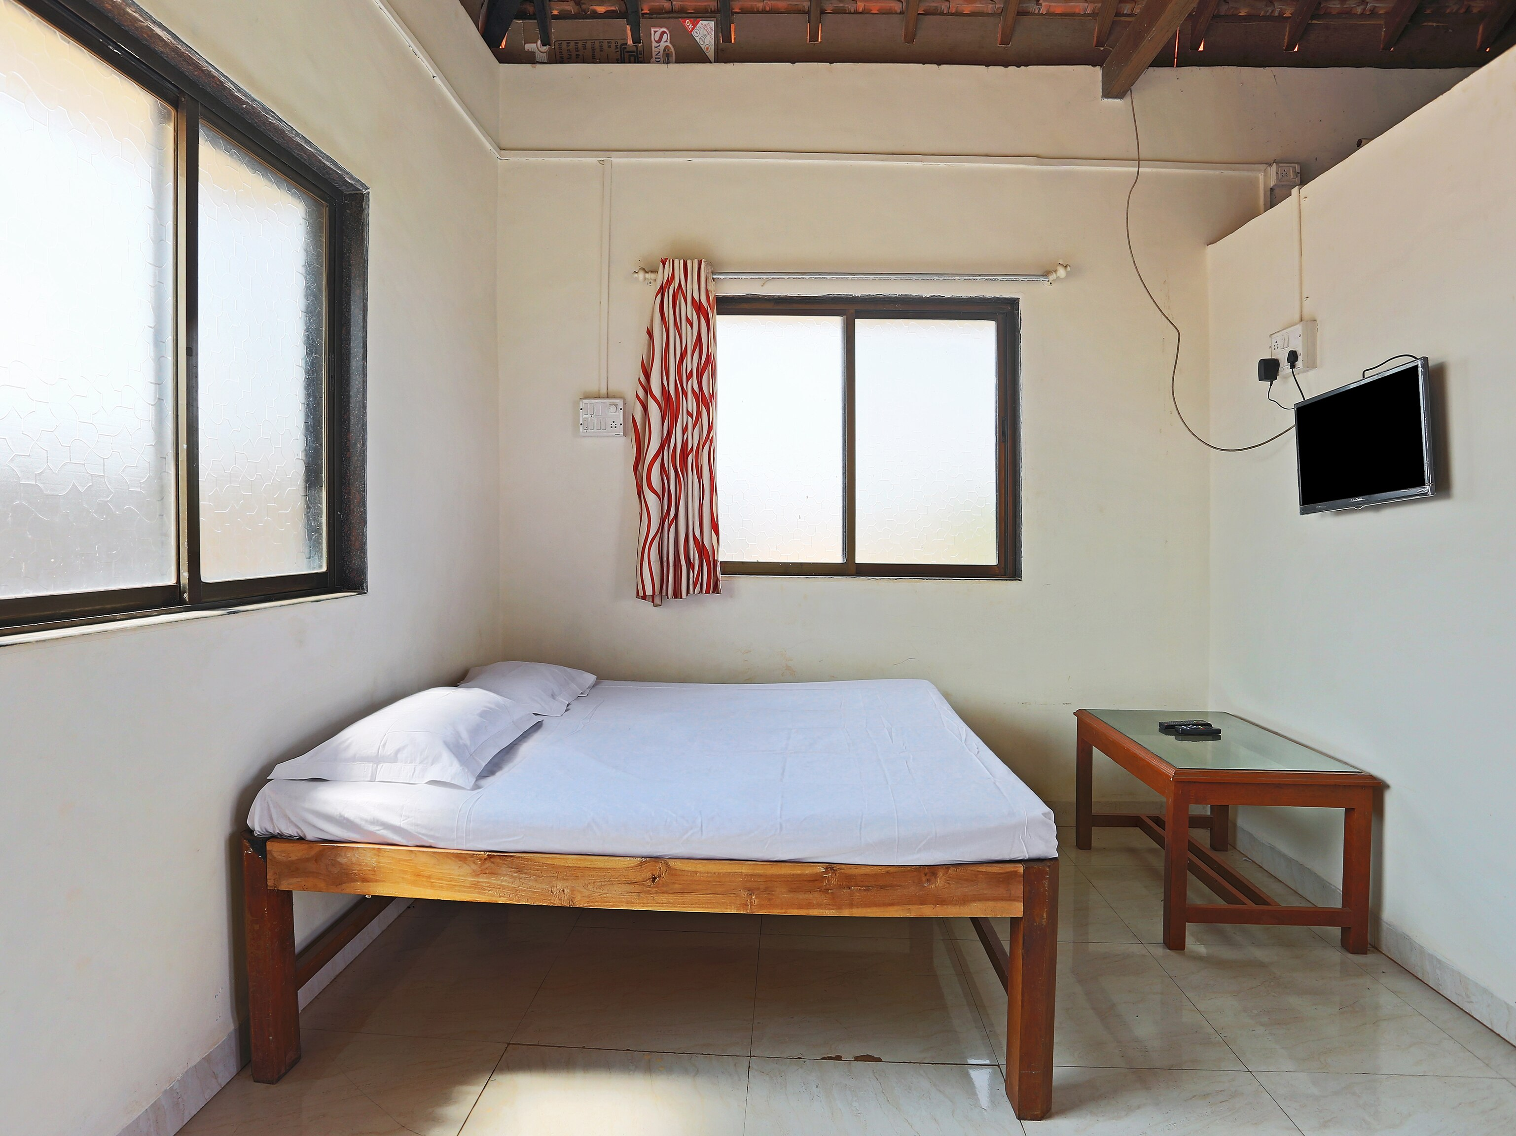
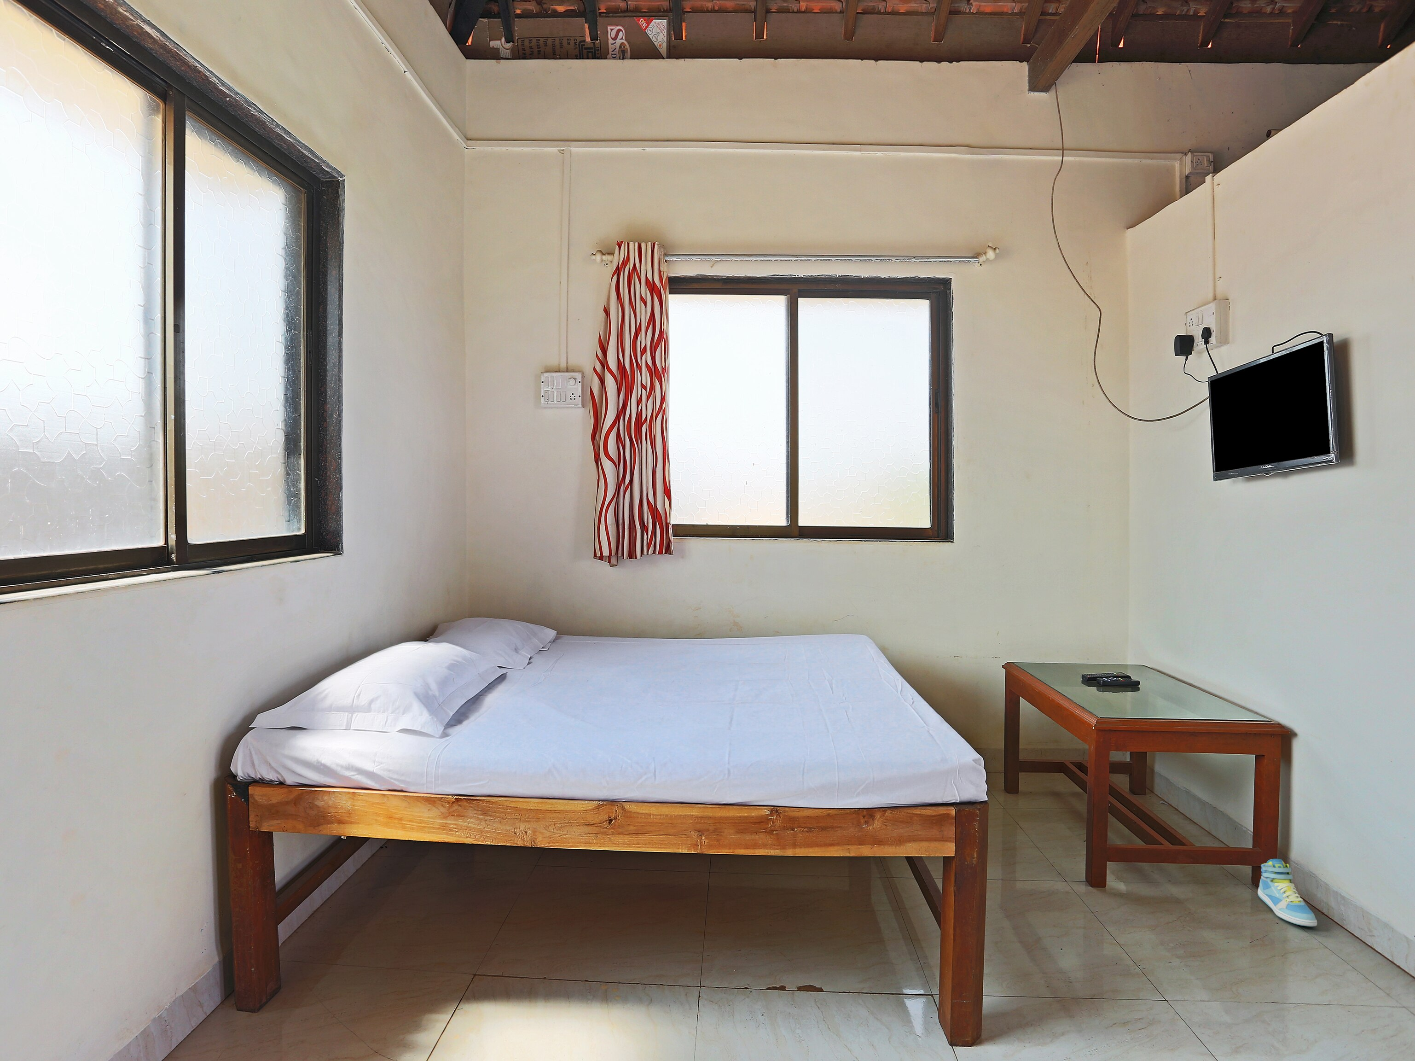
+ sneaker [1257,858,1317,927]
